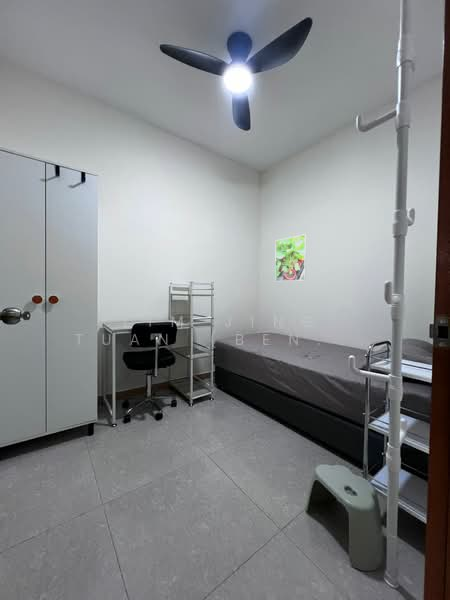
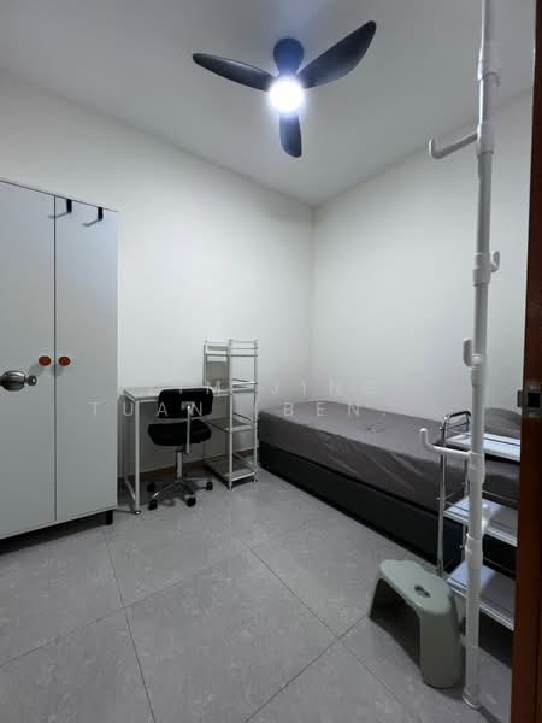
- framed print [274,233,308,282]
